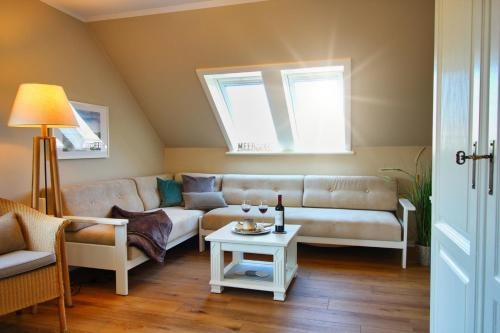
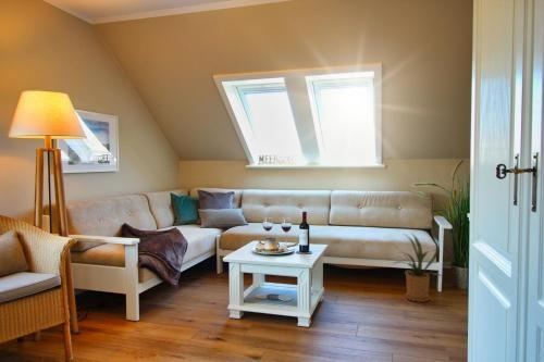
+ house plant [392,233,443,303]
